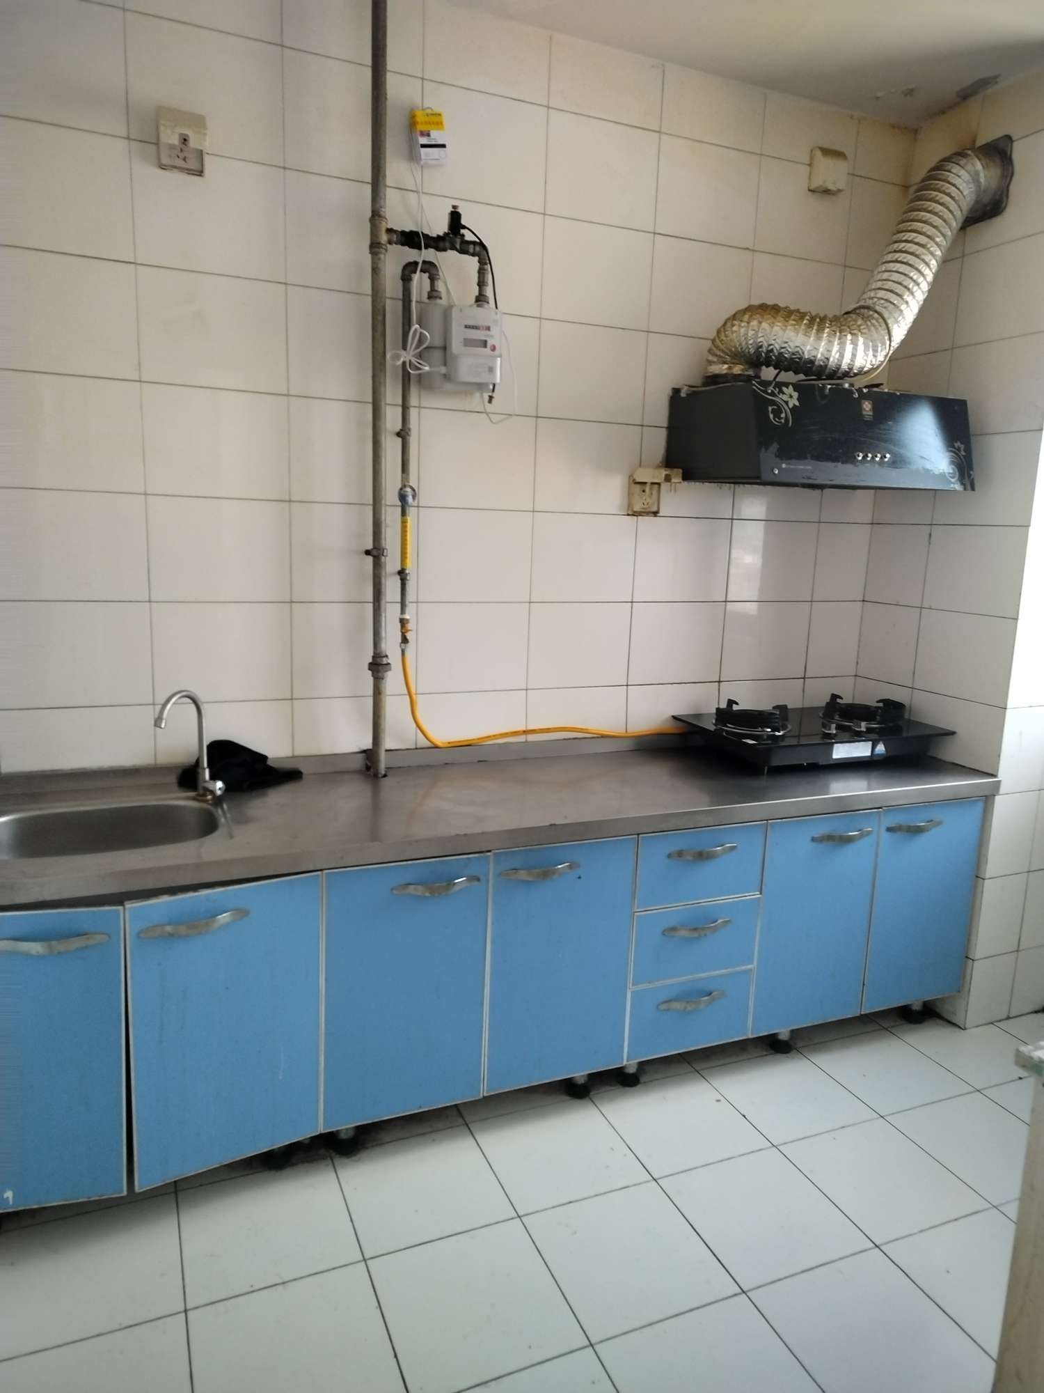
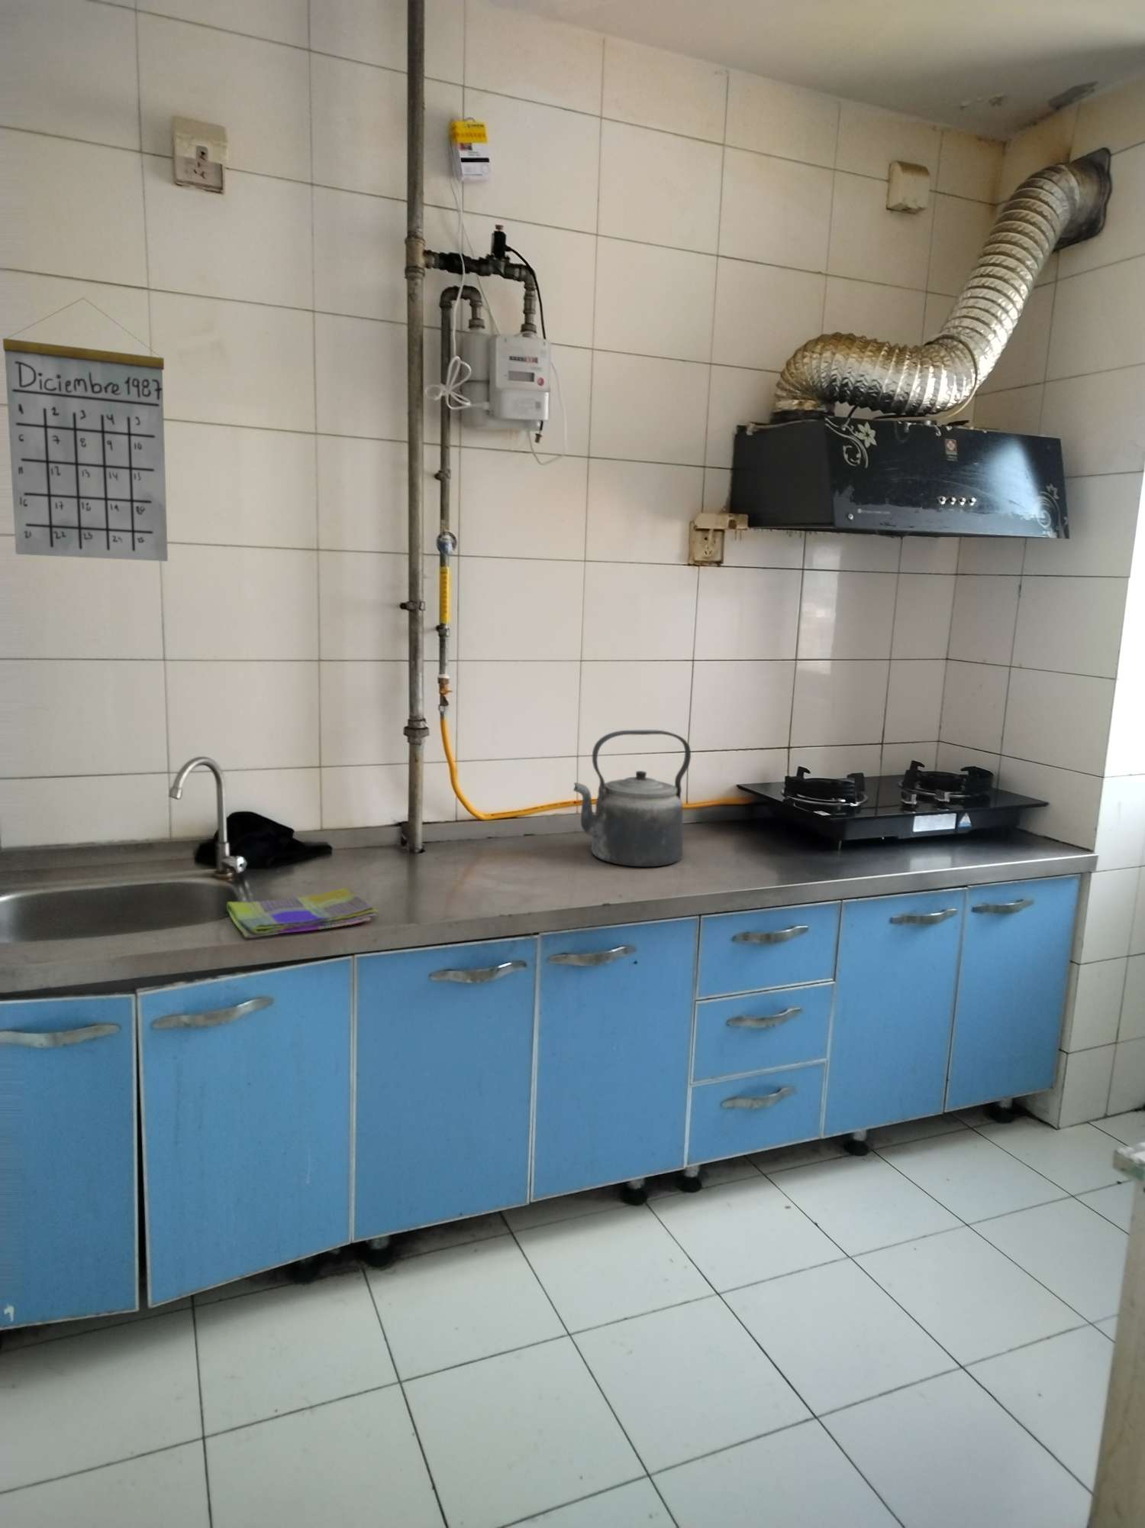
+ calendar [2,297,168,562]
+ dish towel [226,887,379,938]
+ kettle [572,729,692,867]
